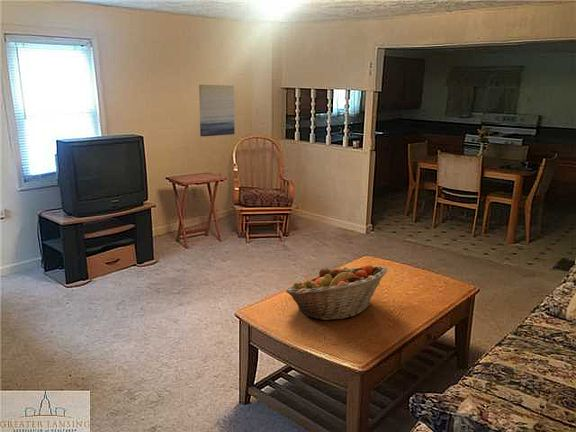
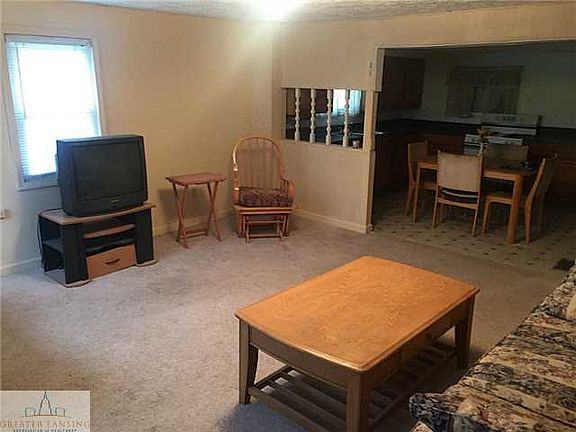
- fruit basket [285,263,388,321]
- wall art [198,84,236,137]
